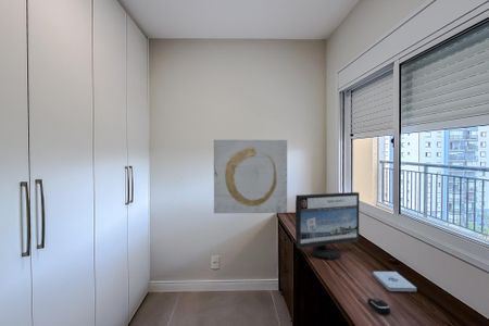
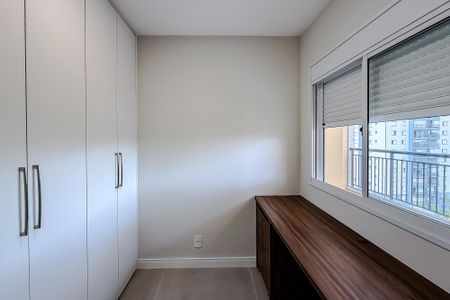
- wall art [213,139,288,214]
- notepad [372,271,417,292]
- computer mouse [366,297,391,316]
- computer monitor [294,191,360,261]
